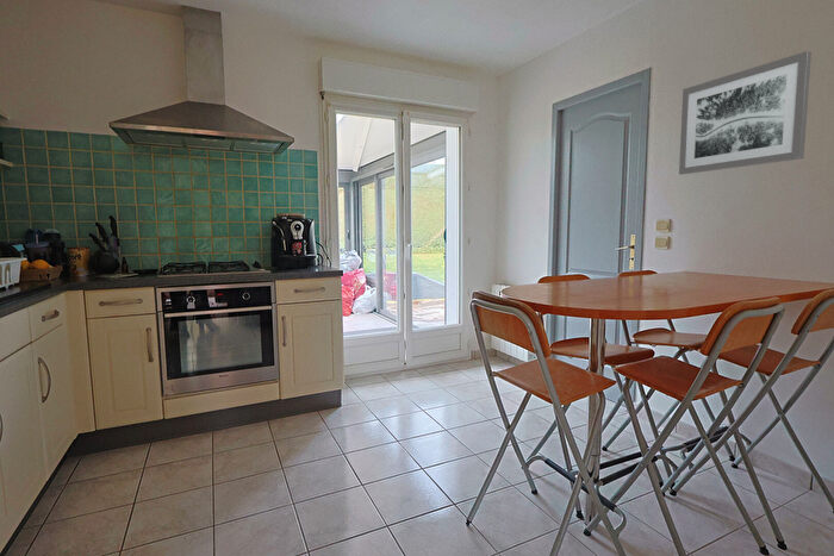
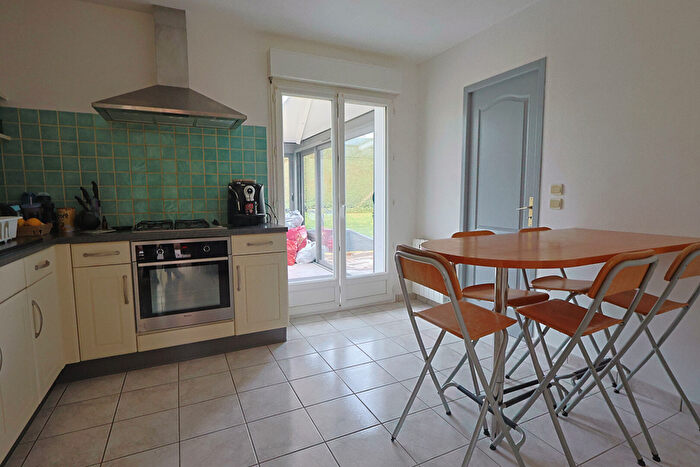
- wall art [678,50,813,175]
